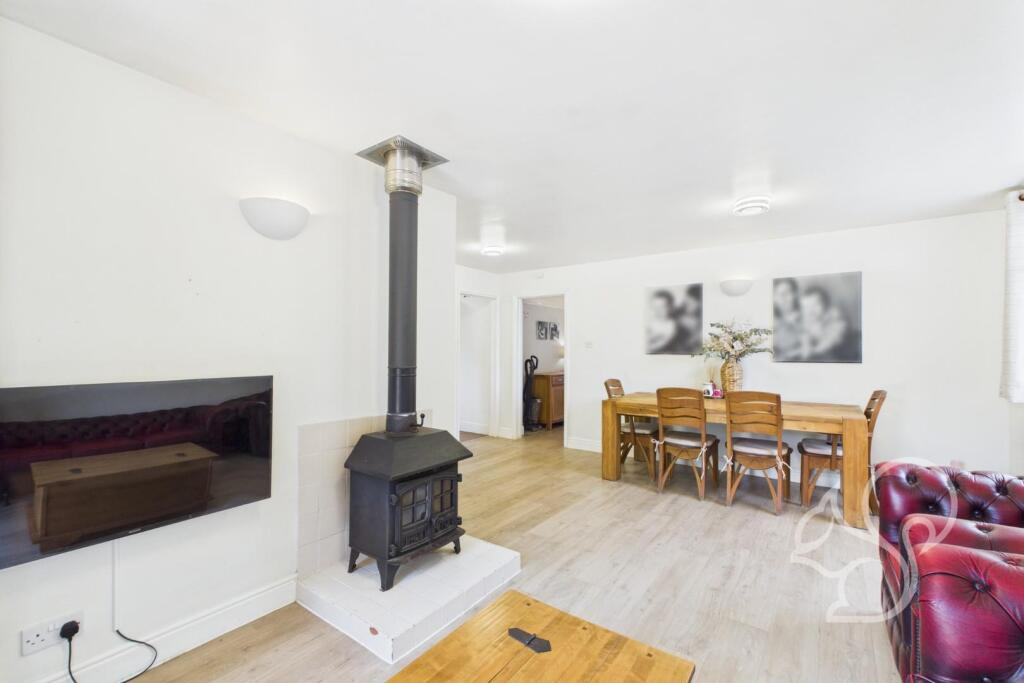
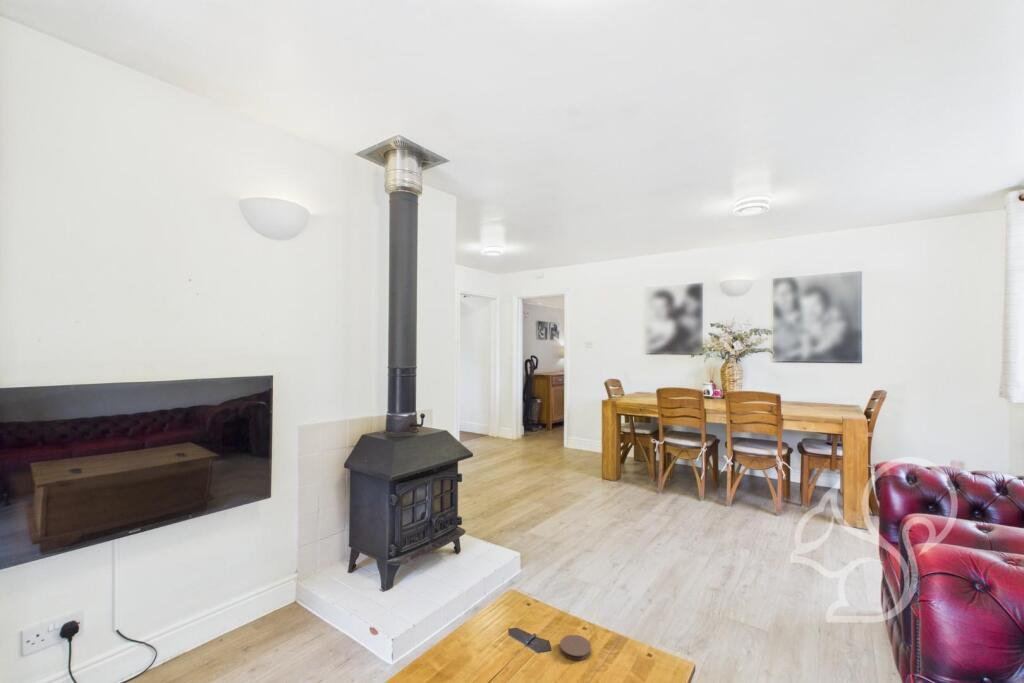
+ coaster [559,634,592,661]
